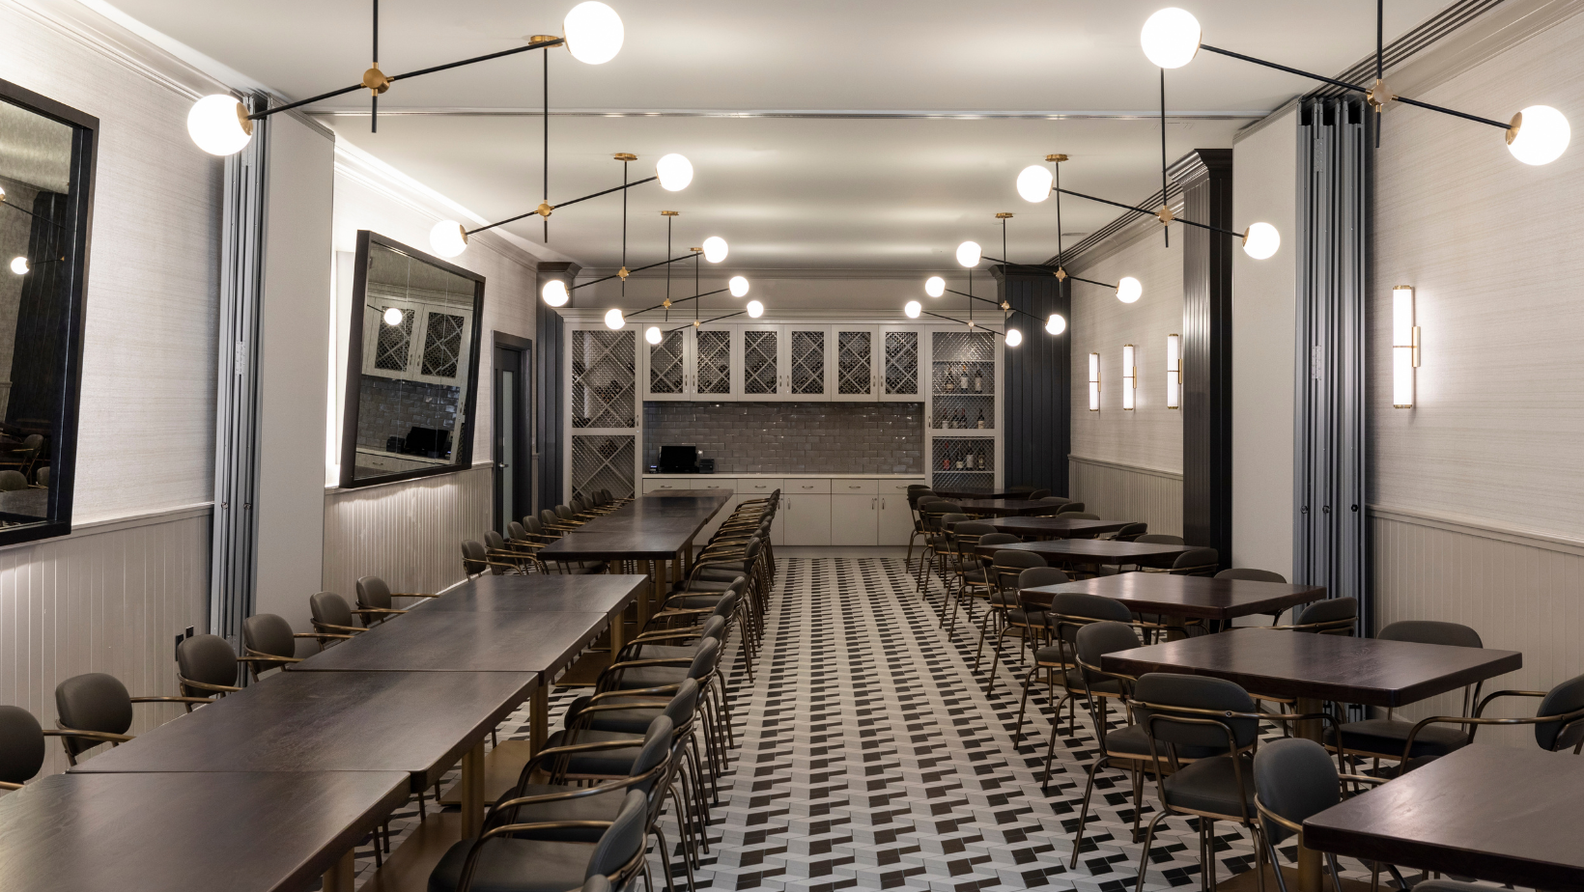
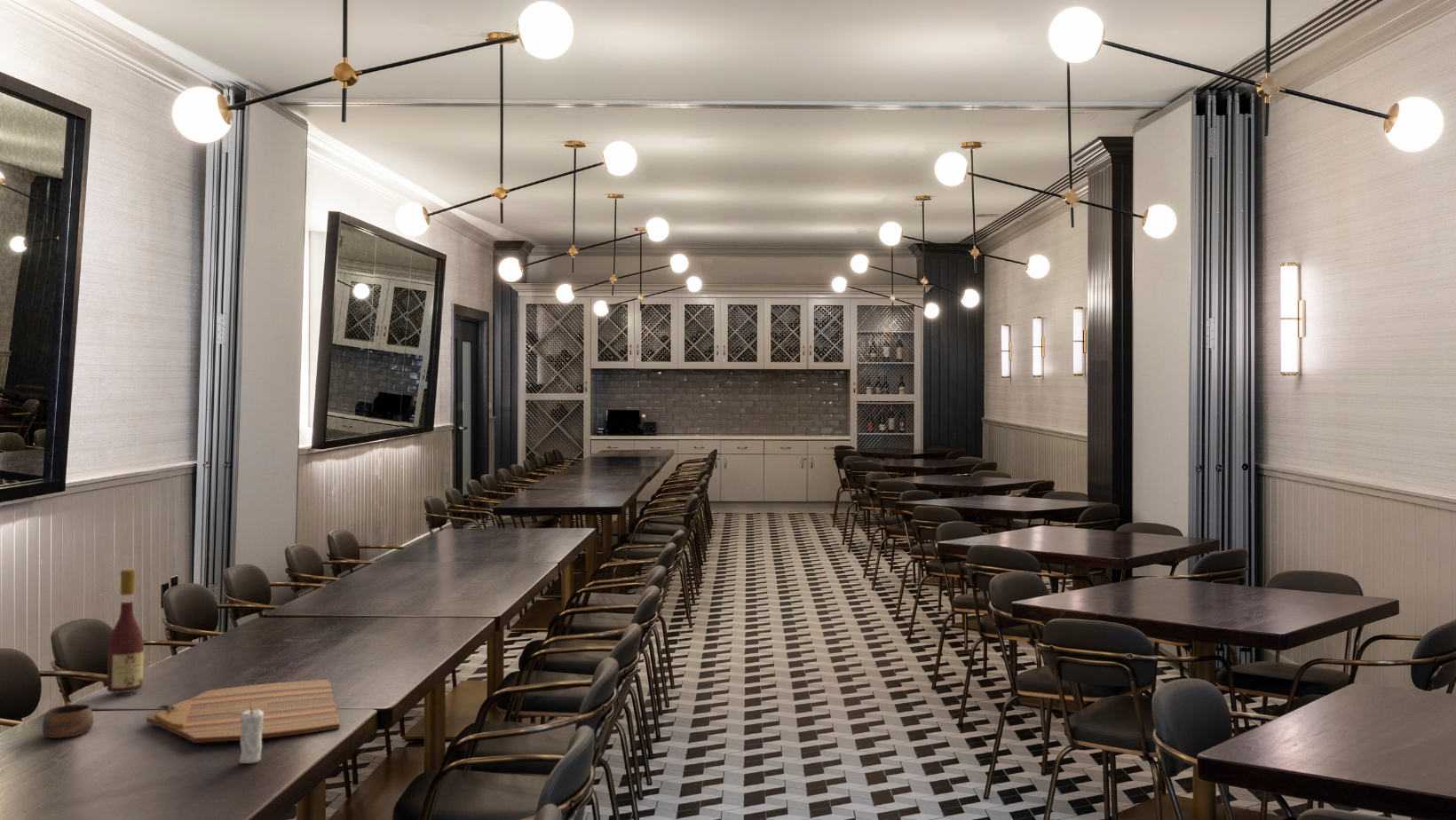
+ cutting board [146,679,341,744]
+ candle [239,703,264,764]
+ wine bottle [106,569,145,693]
+ cup [42,701,94,739]
